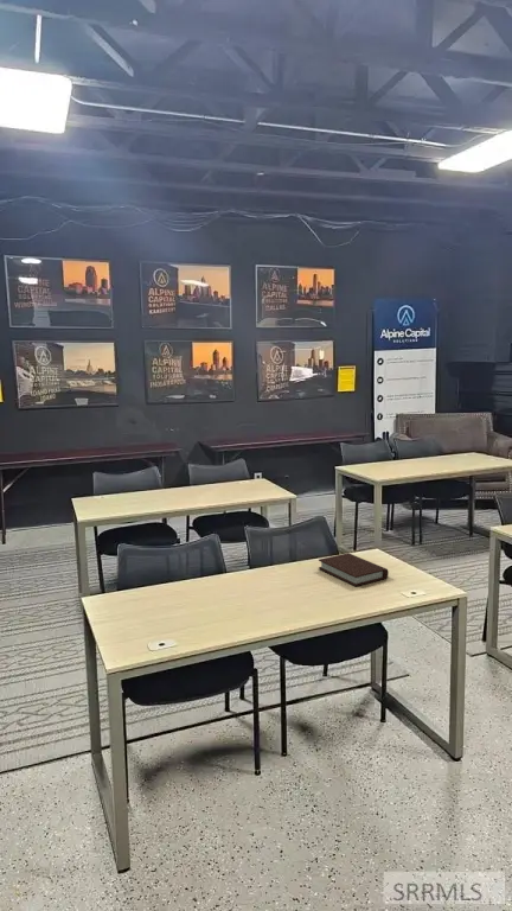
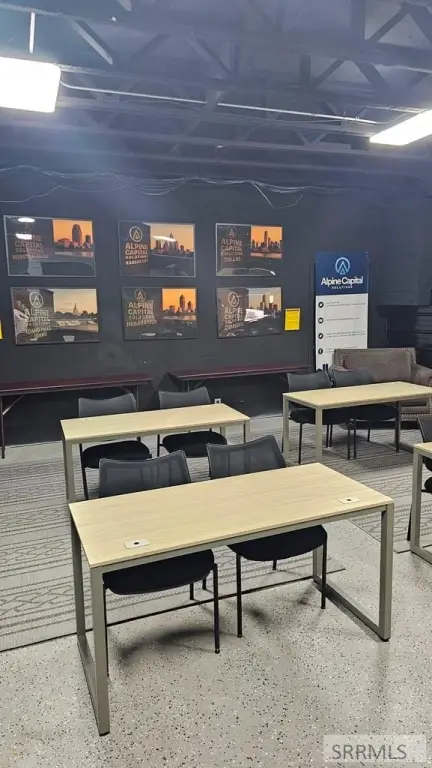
- book [318,552,390,587]
